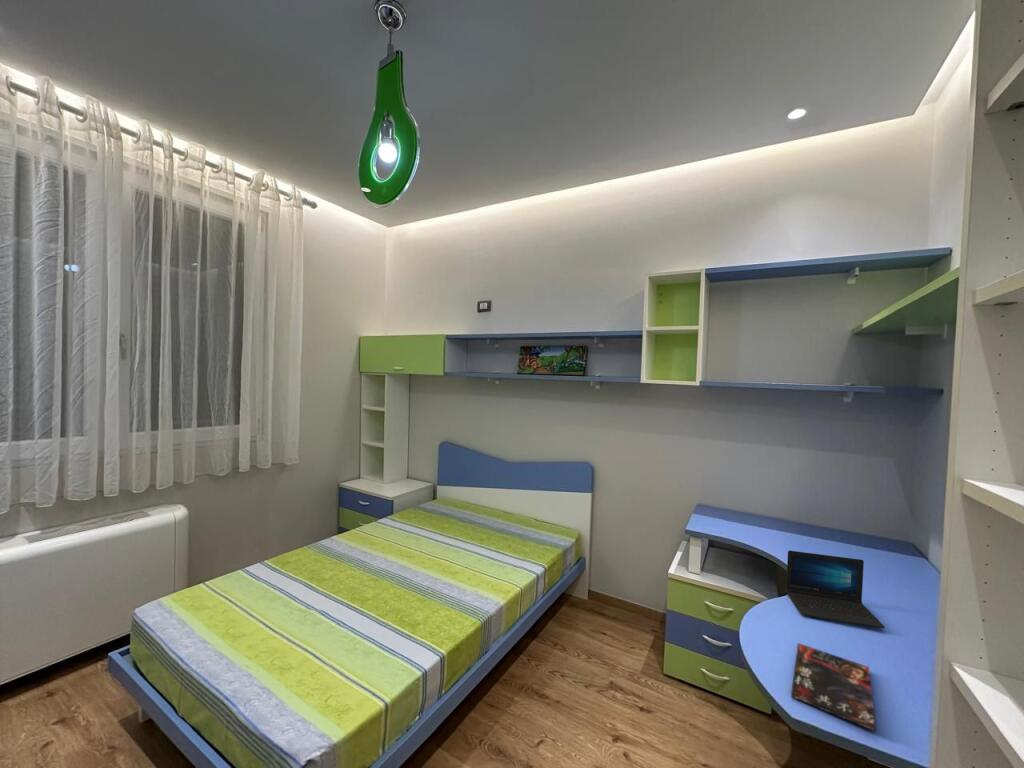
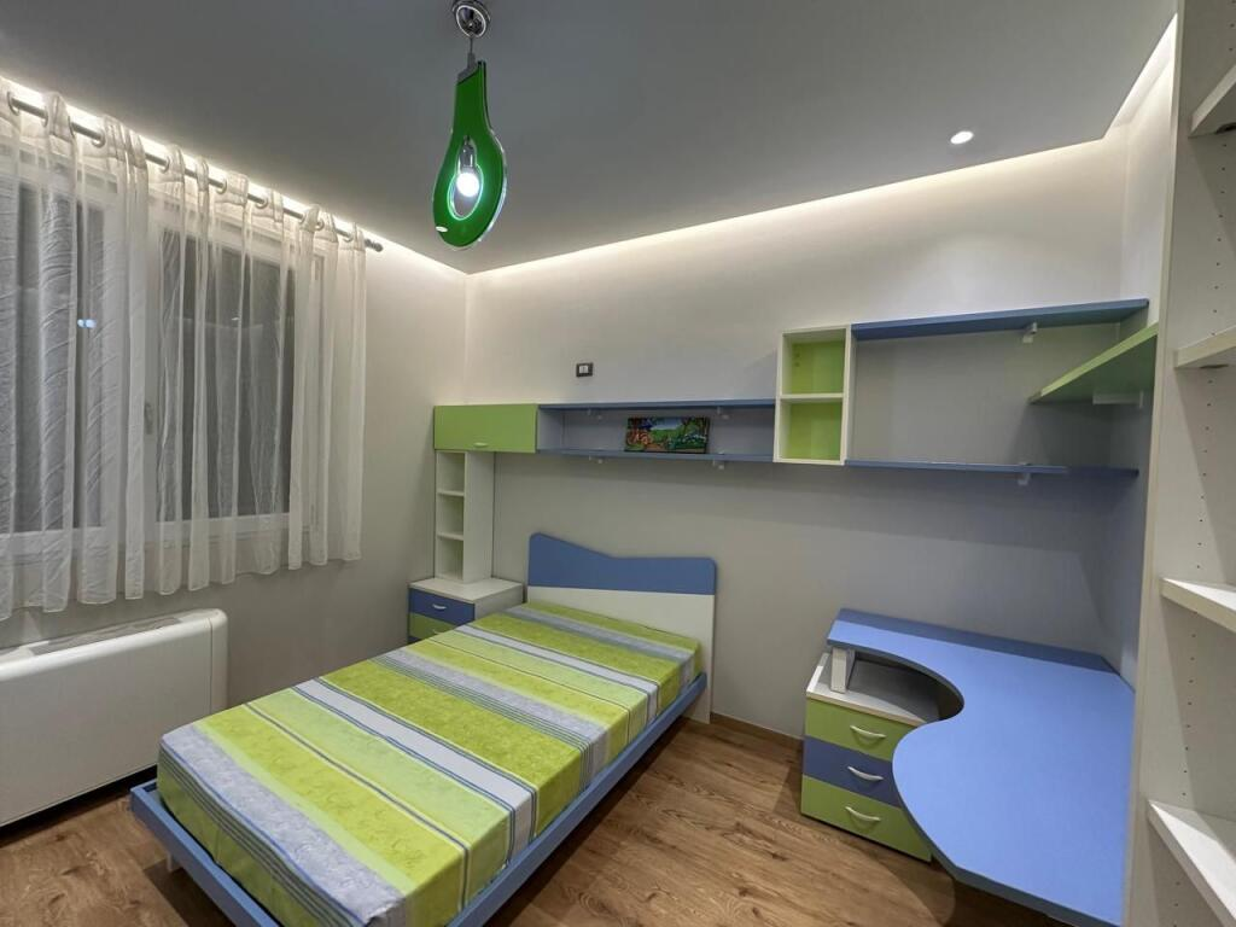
- book [790,642,877,732]
- laptop [785,550,886,629]
